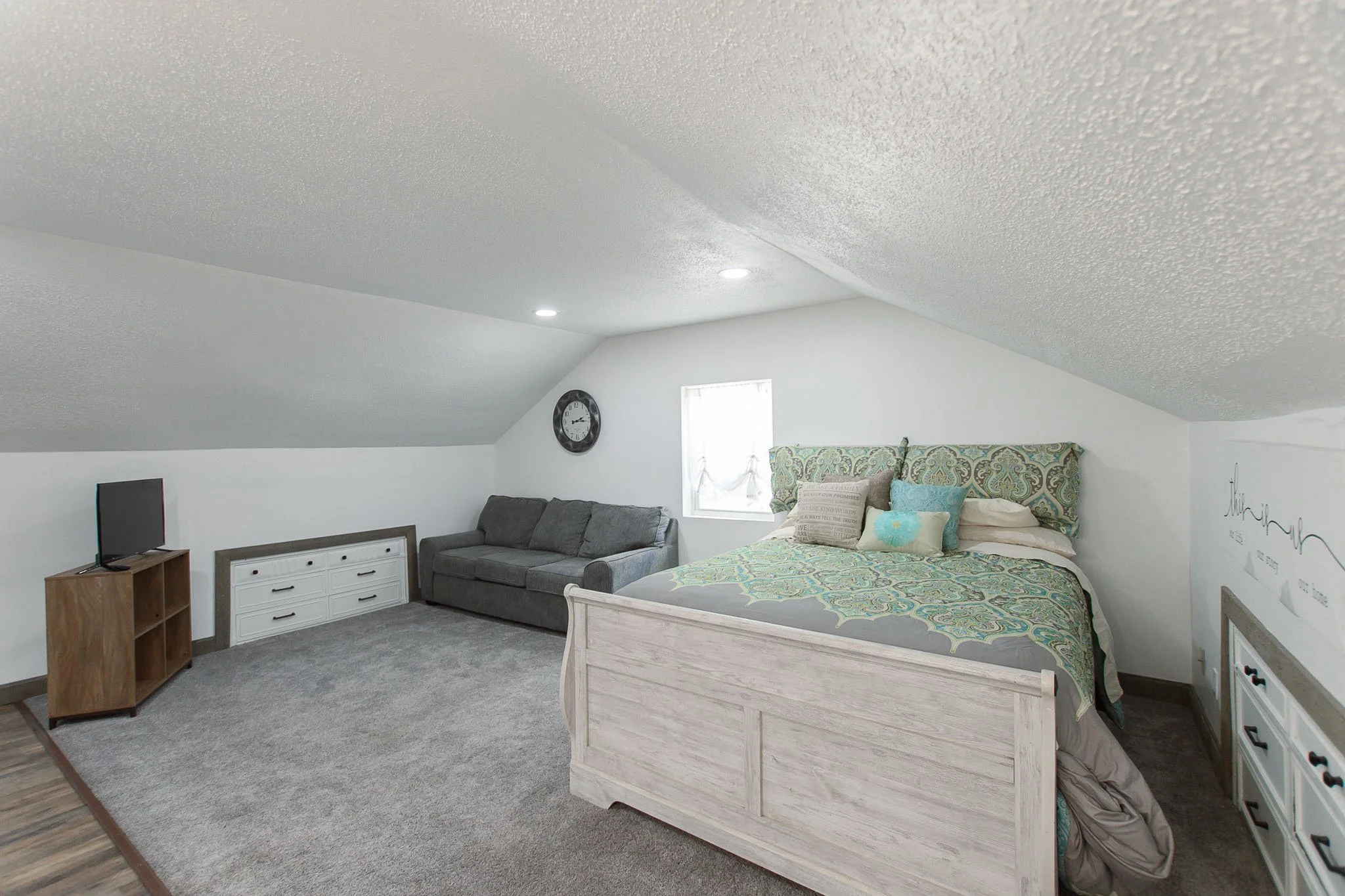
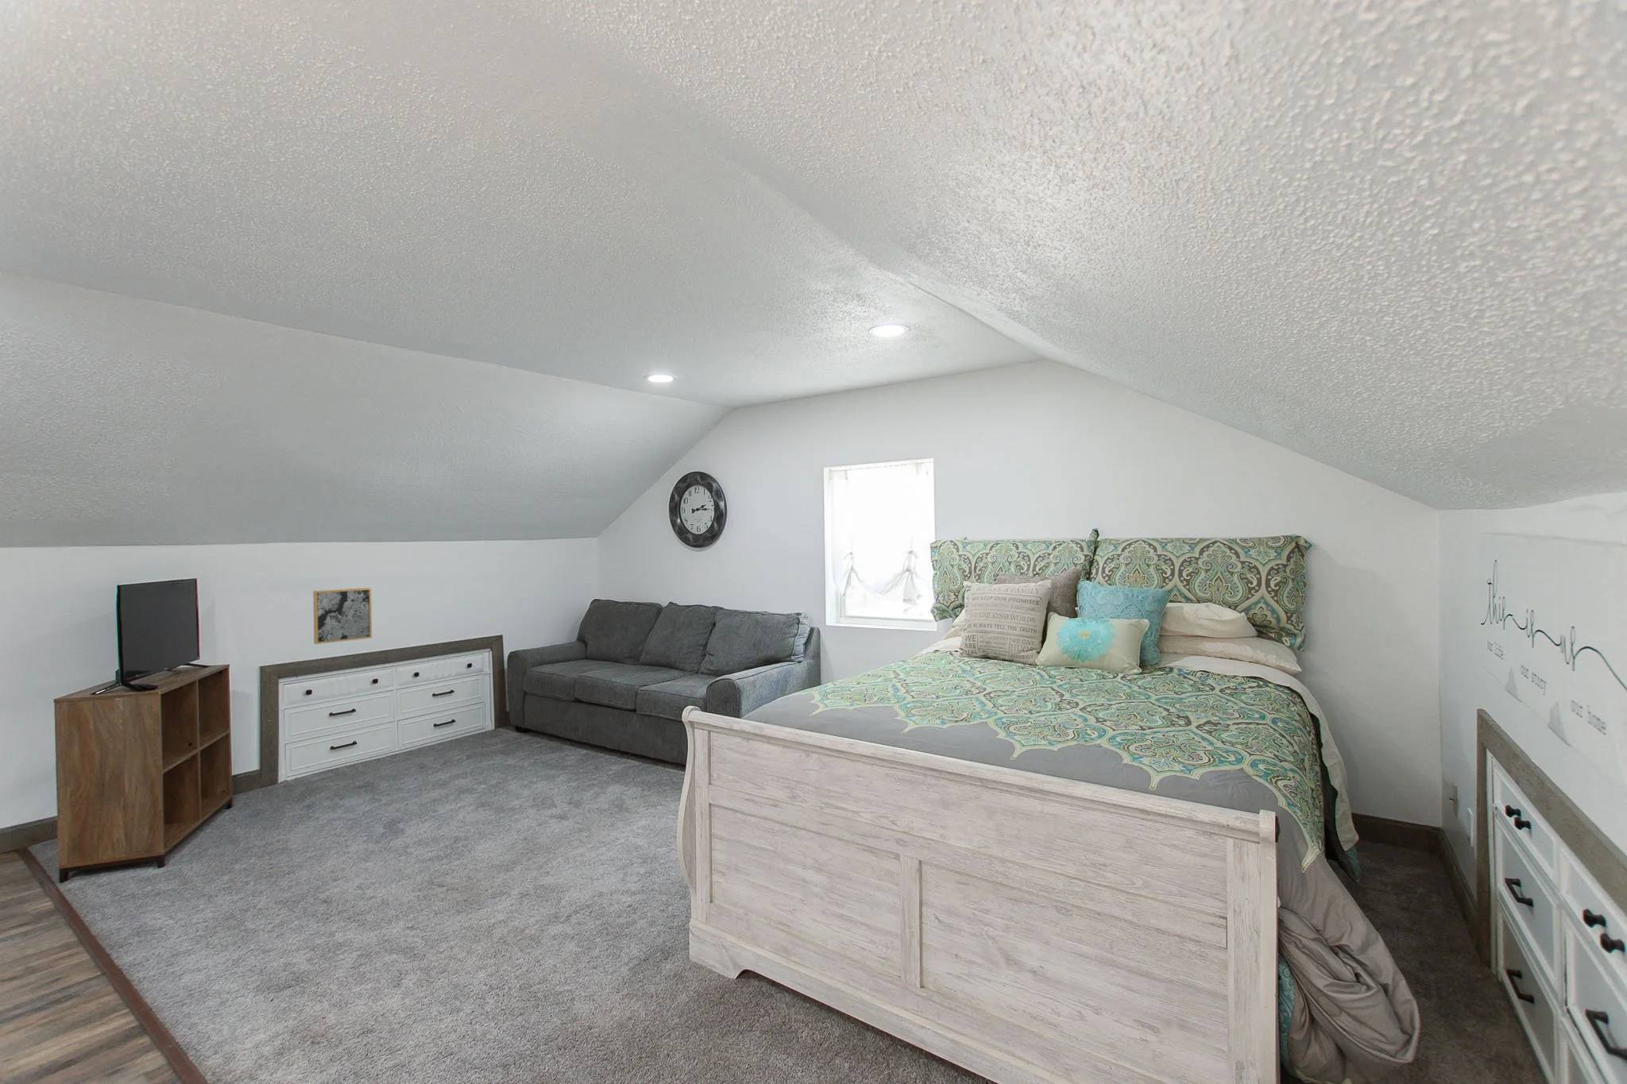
+ wall art [312,587,373,645]
